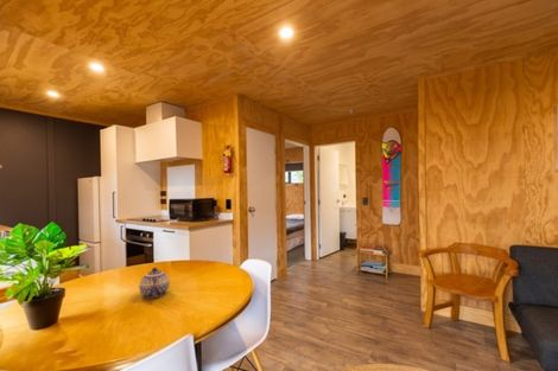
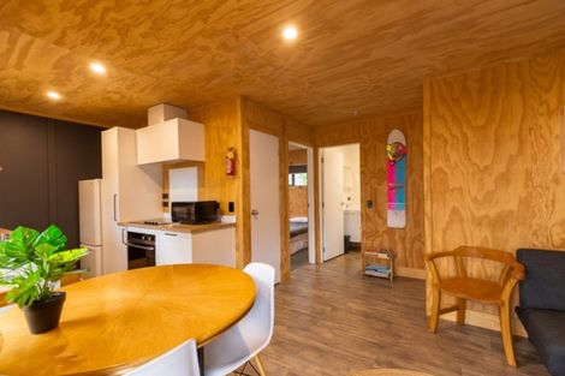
- teapot [138,267,171,299]
